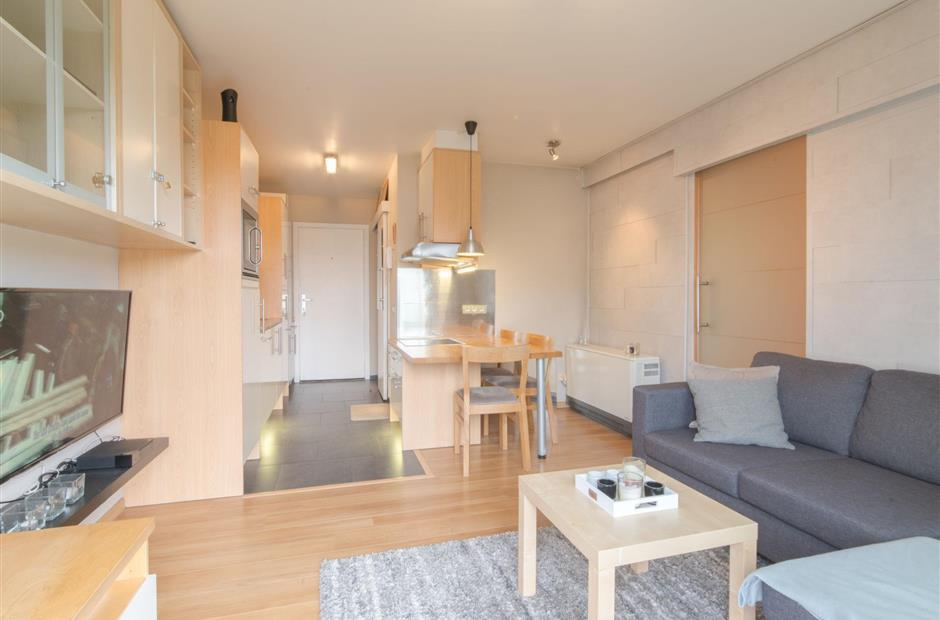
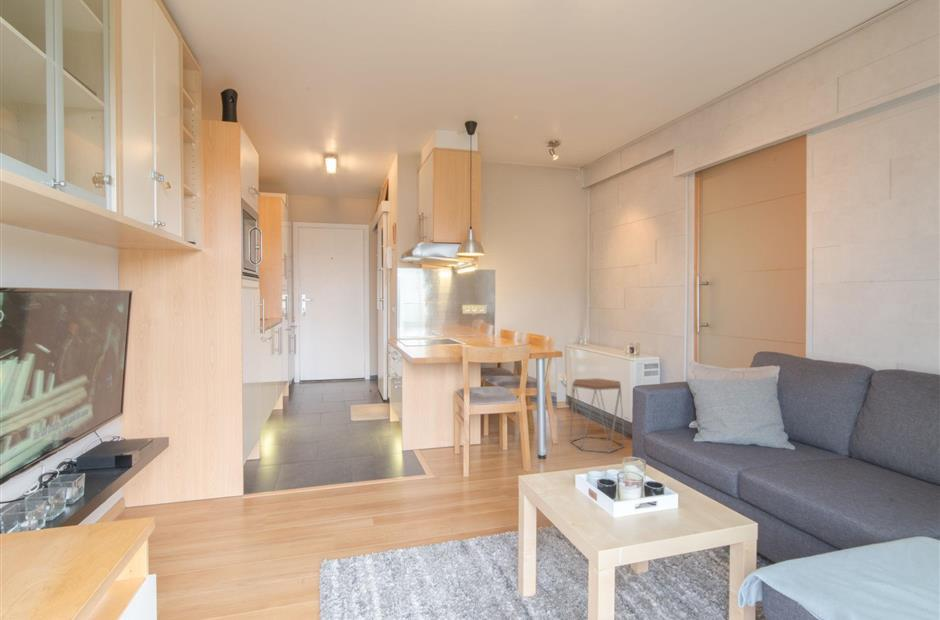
+ side table [569,377,626,453]
